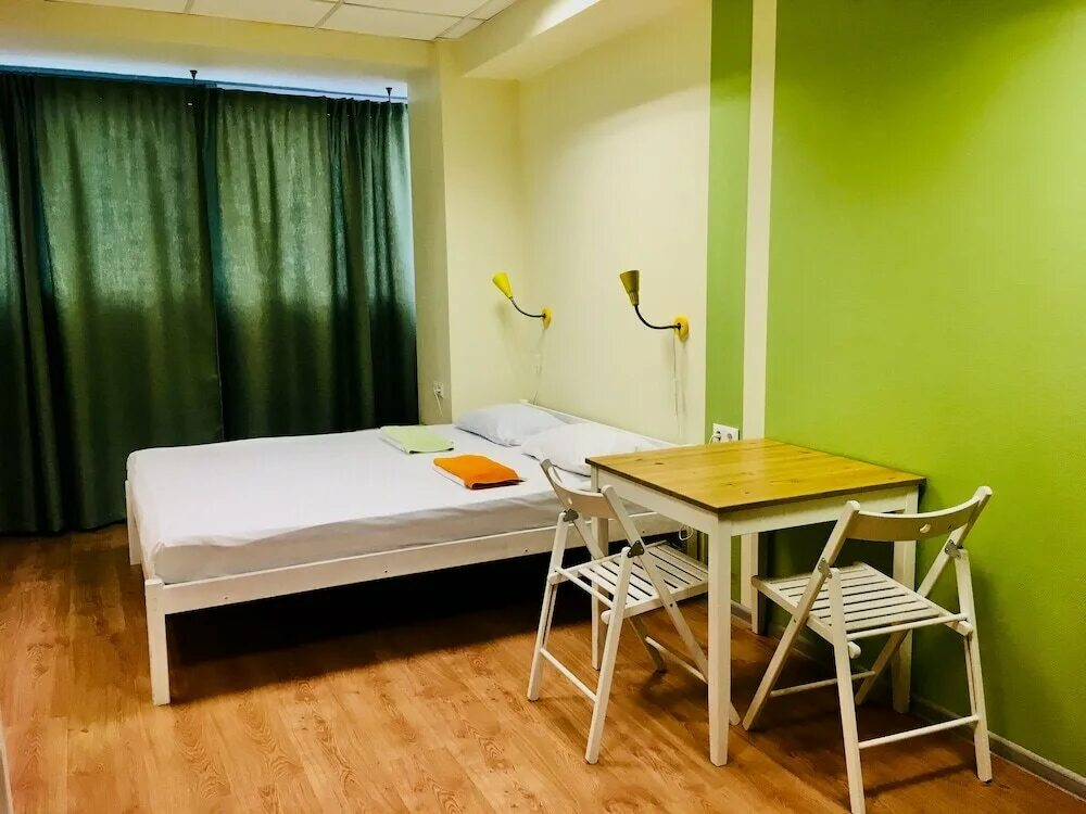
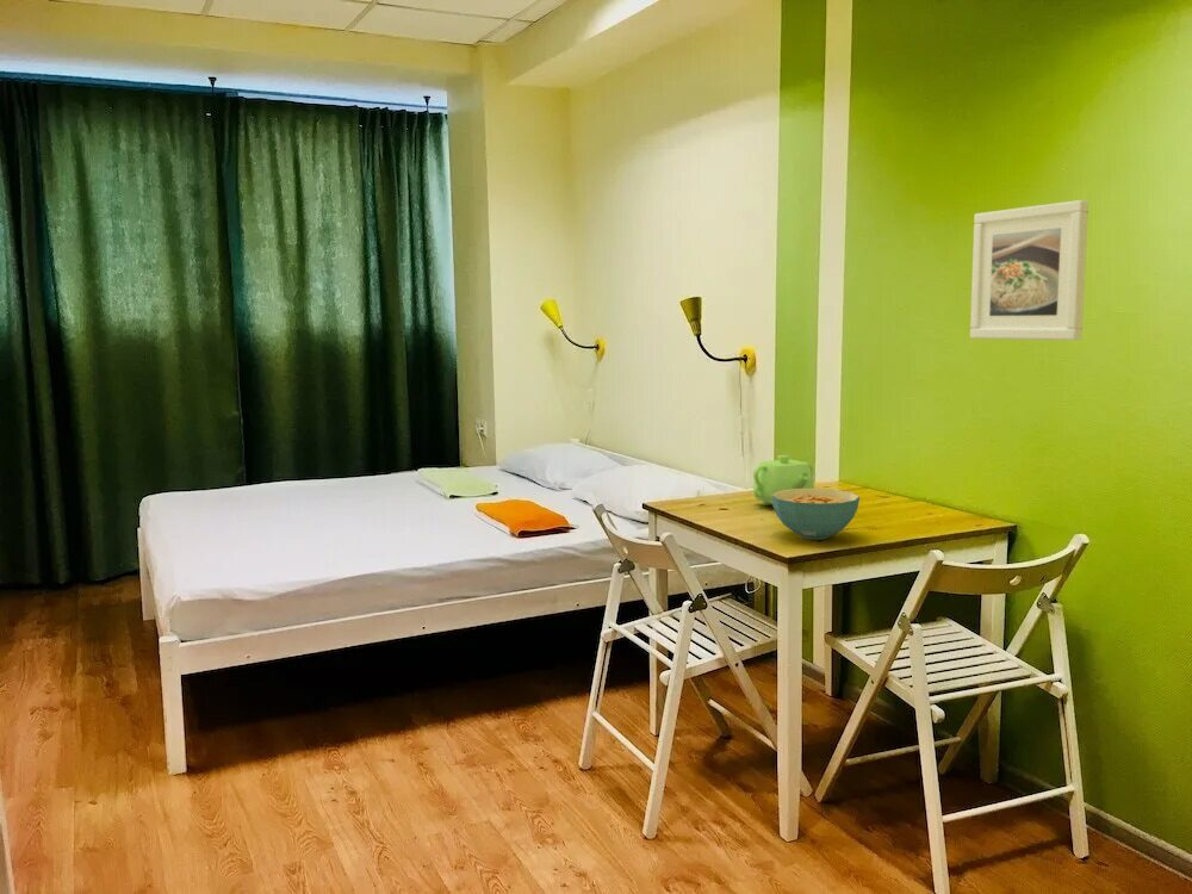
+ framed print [969,199,1089,341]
+ cereal bowl [771,488,861,541]
+ coffeepot [752,454,815,507]
